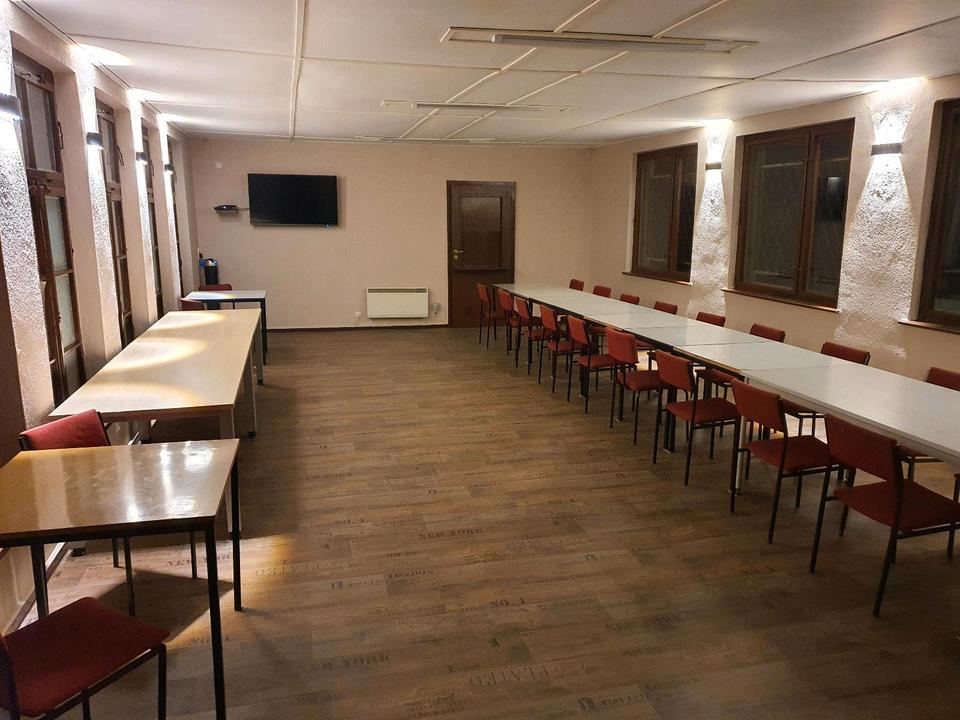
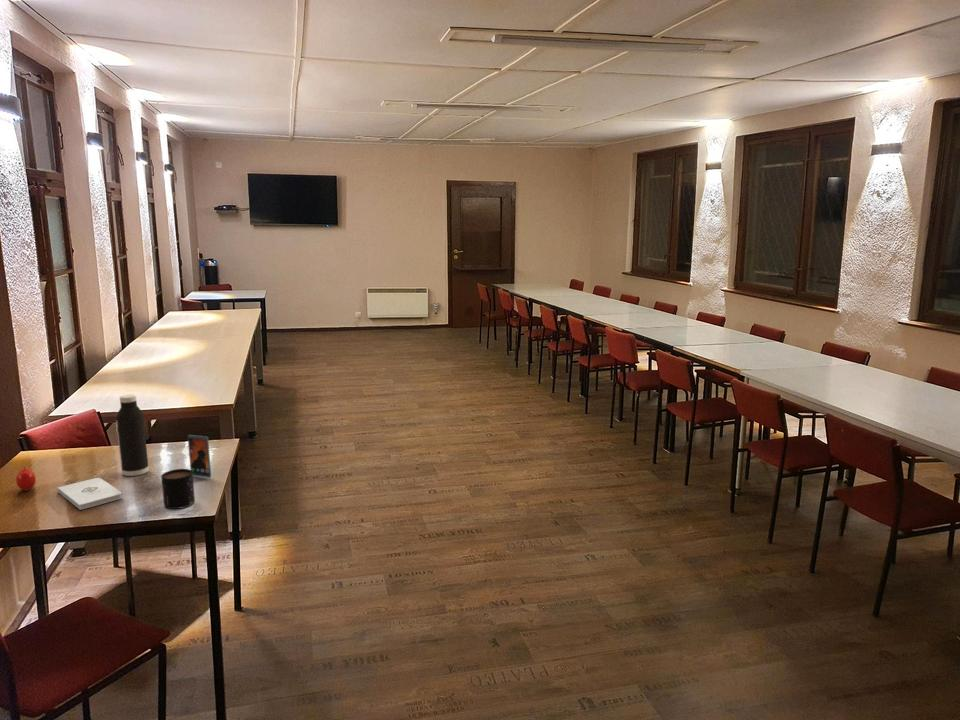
+ mug [160,468,196,510]
+ apple [15,466,37,491]
+ water bottle [115,394,150,477]
+ smartphone [187,434,212,479]
+ notepad [57,477,123,511]
